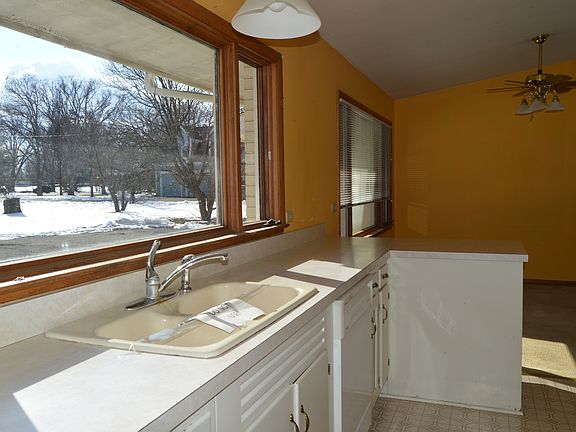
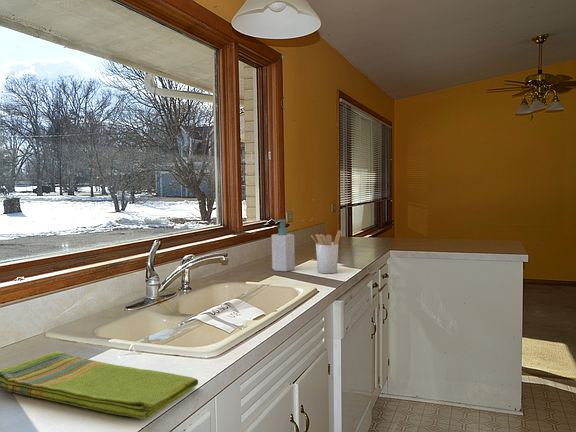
+ dish towel [0,351,199,420]
+ soap bottle [271,219,296,272]
+ utensil holder [310,229,342,274]
